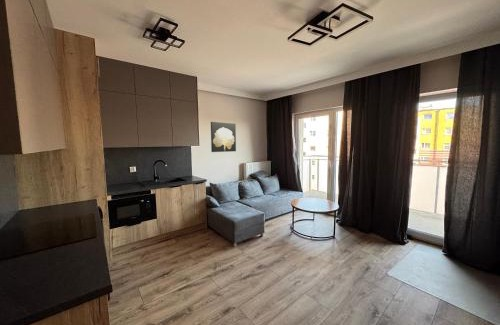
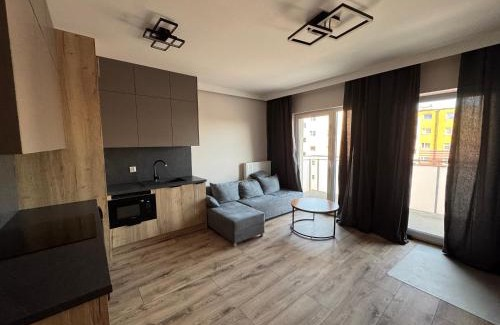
- wall art [210,121,237,153]
